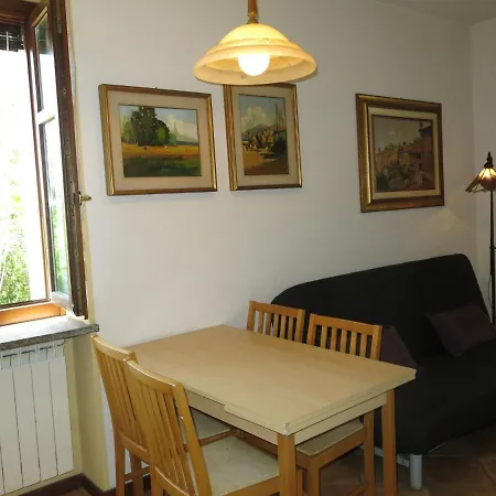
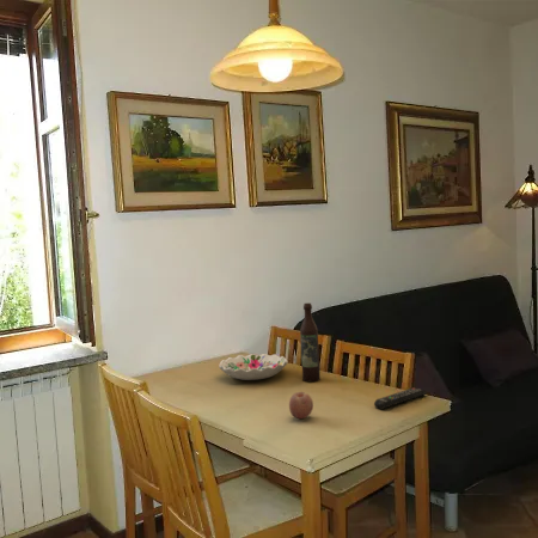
+ wine bottle [299,302,322,383]
+ decorative bowl [218,353,288,381]
+ remote control [373,387,428,410]
+ fruit [288,391,314,420]
